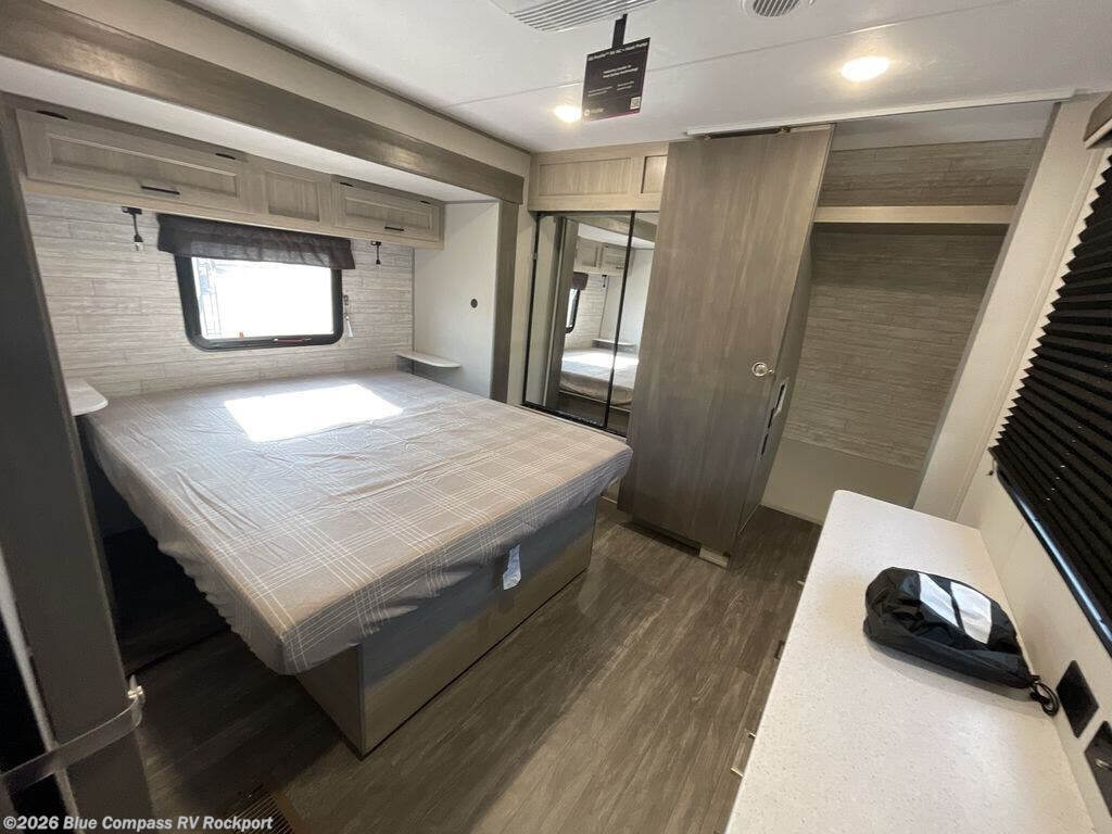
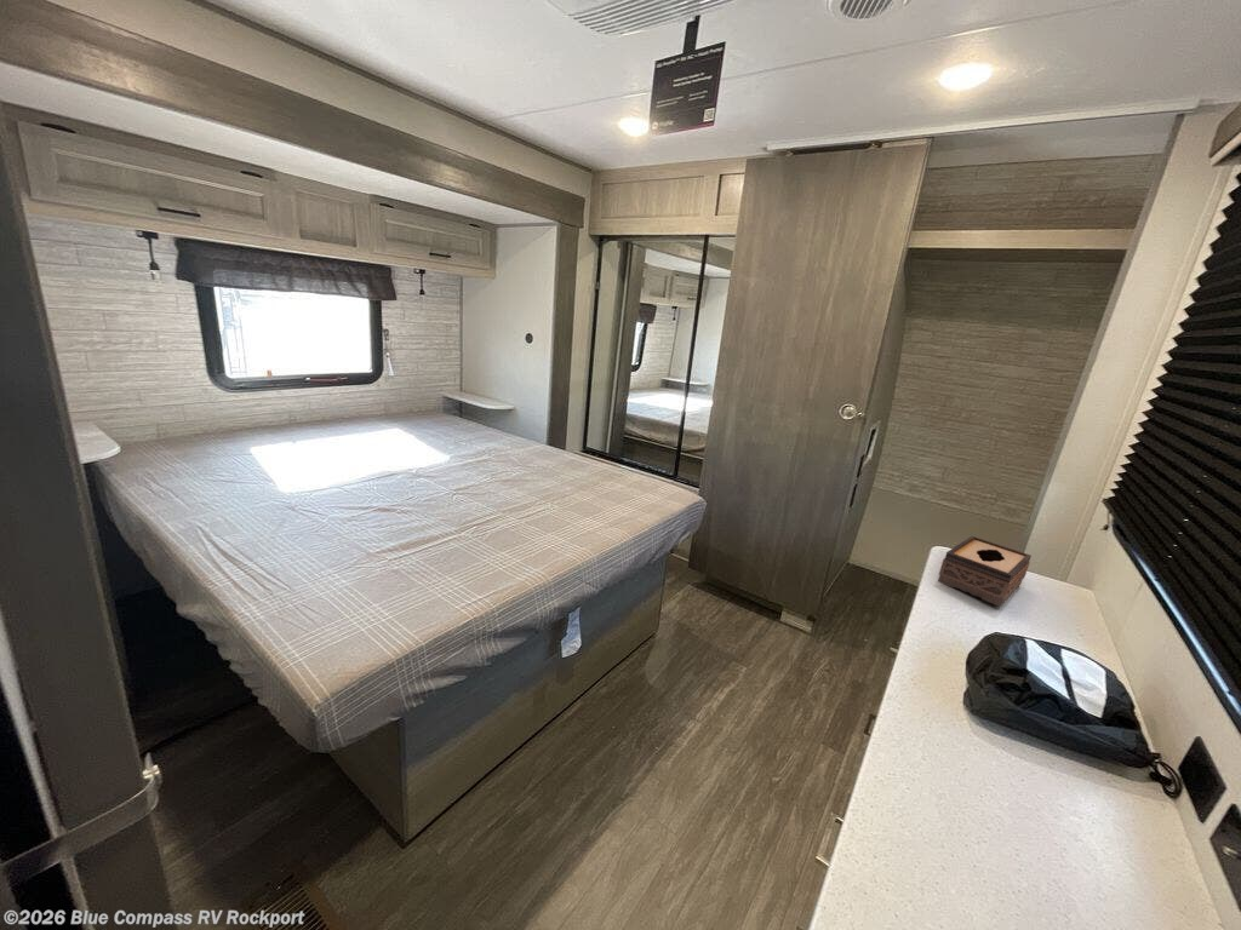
+ tissue box [937,535,1033,608]
